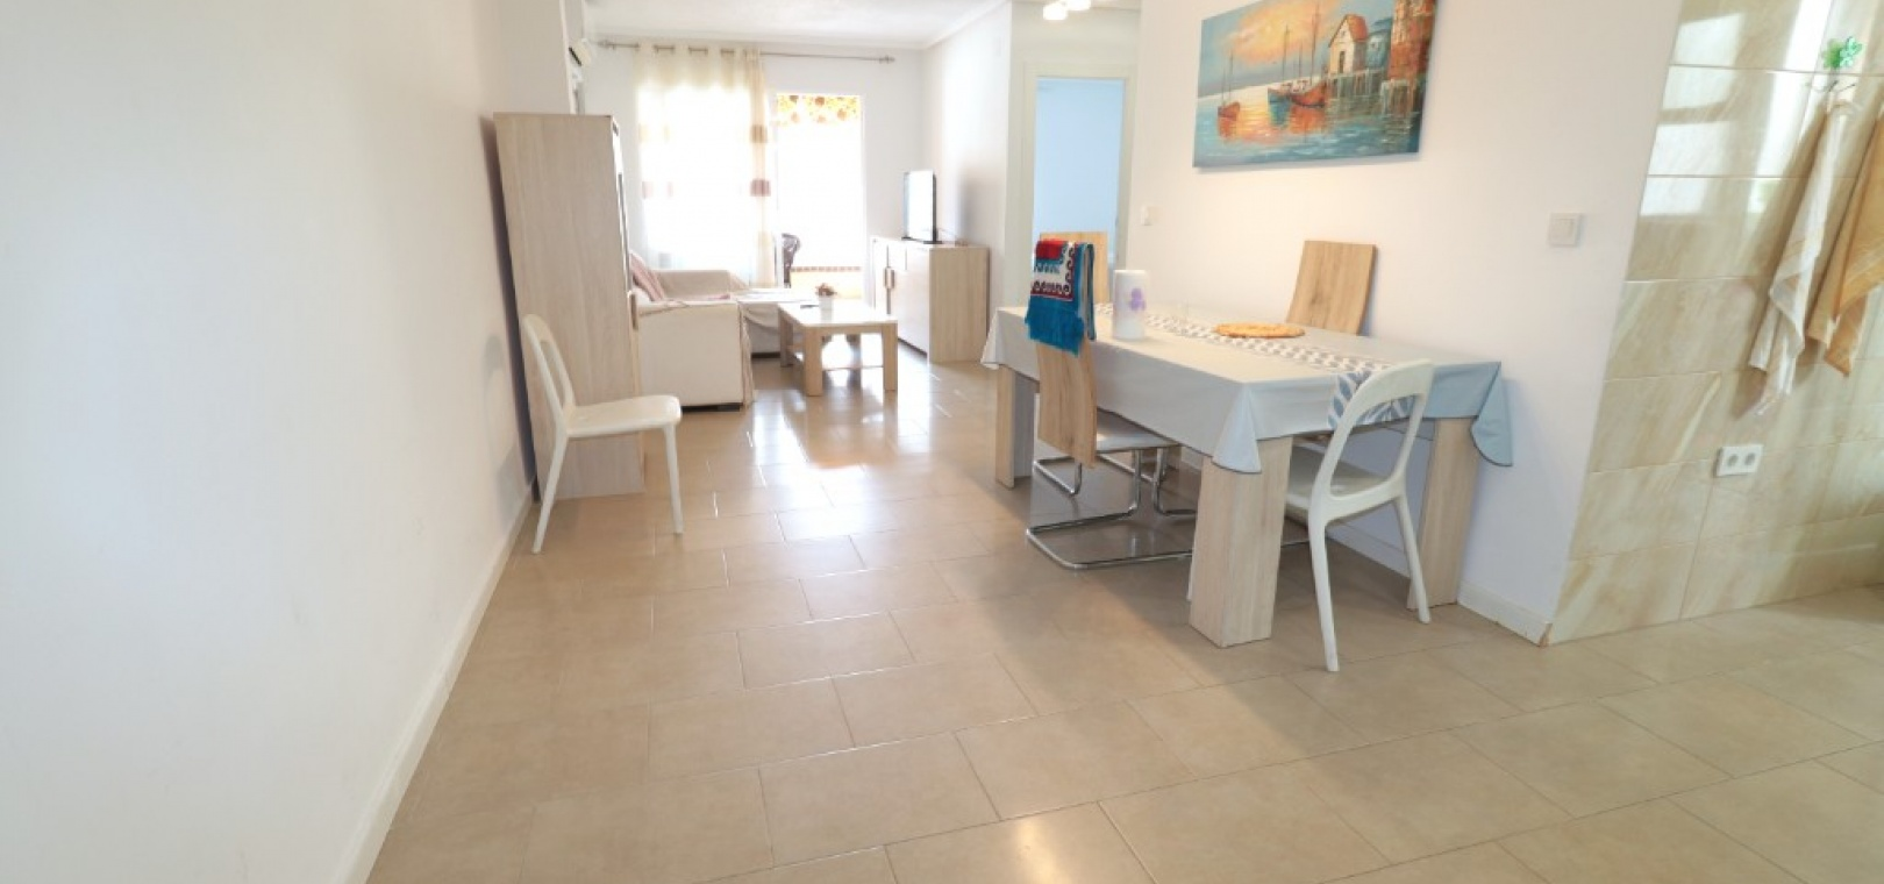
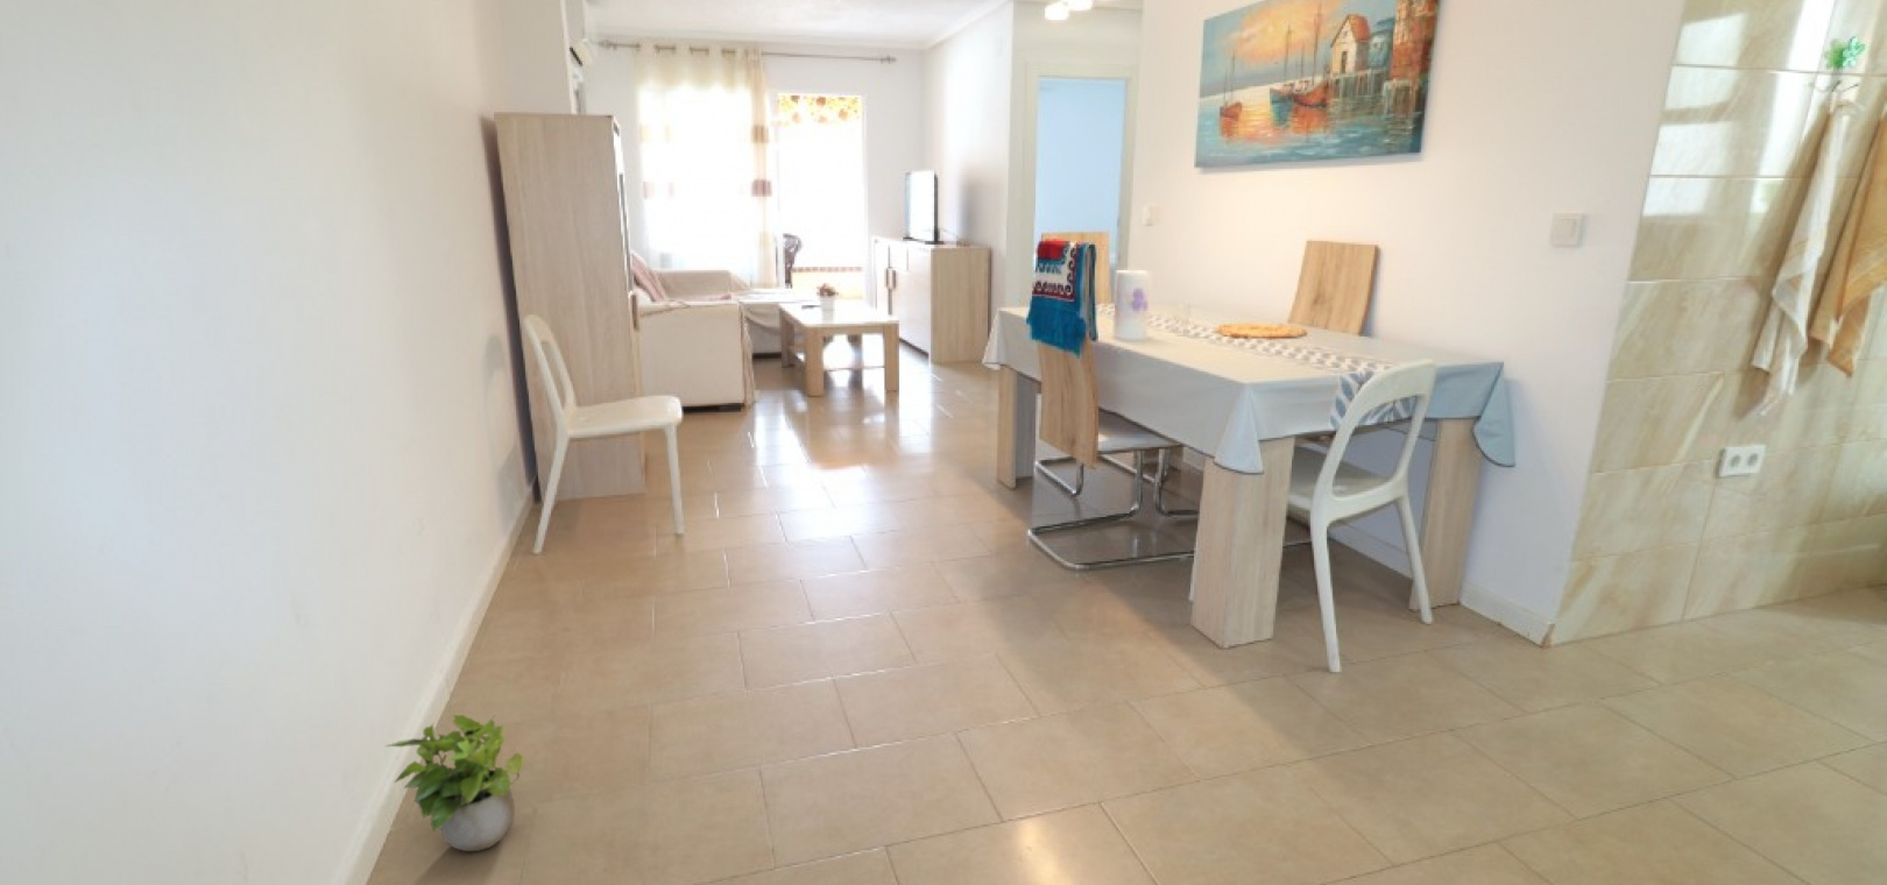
+ potted plant [384,714,525,853]
